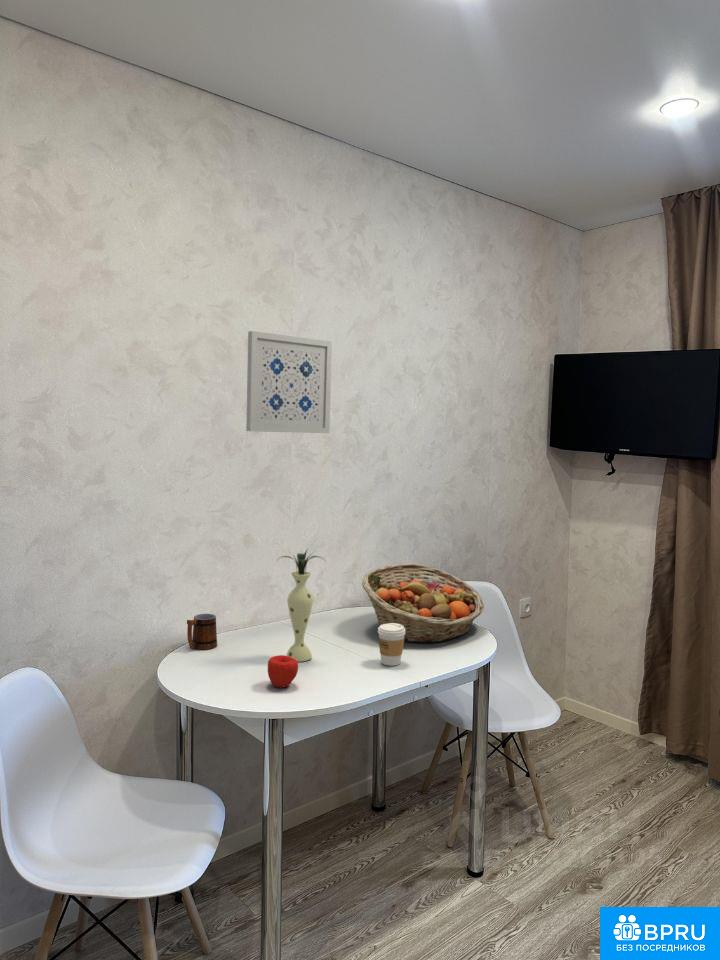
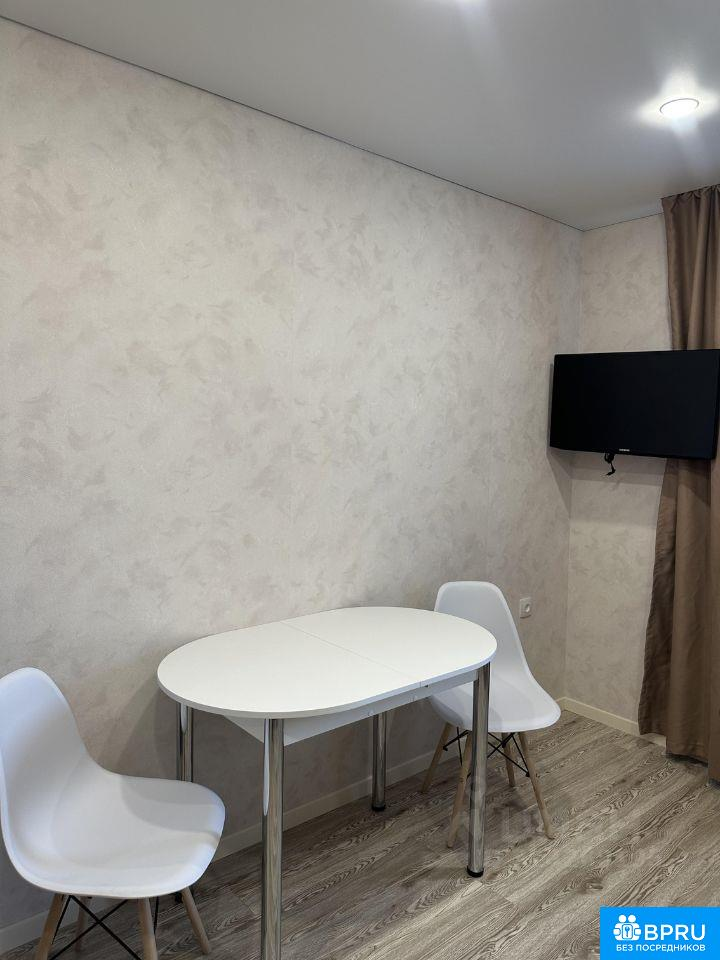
- wall art [245,330,333,434]
- fruit basket [361,563,485,644]
- coffee cup [377,623,405,667]
- mug [186,613,218,650]
- vase [277,547,328,663]
- apple [267,654,299,689]
